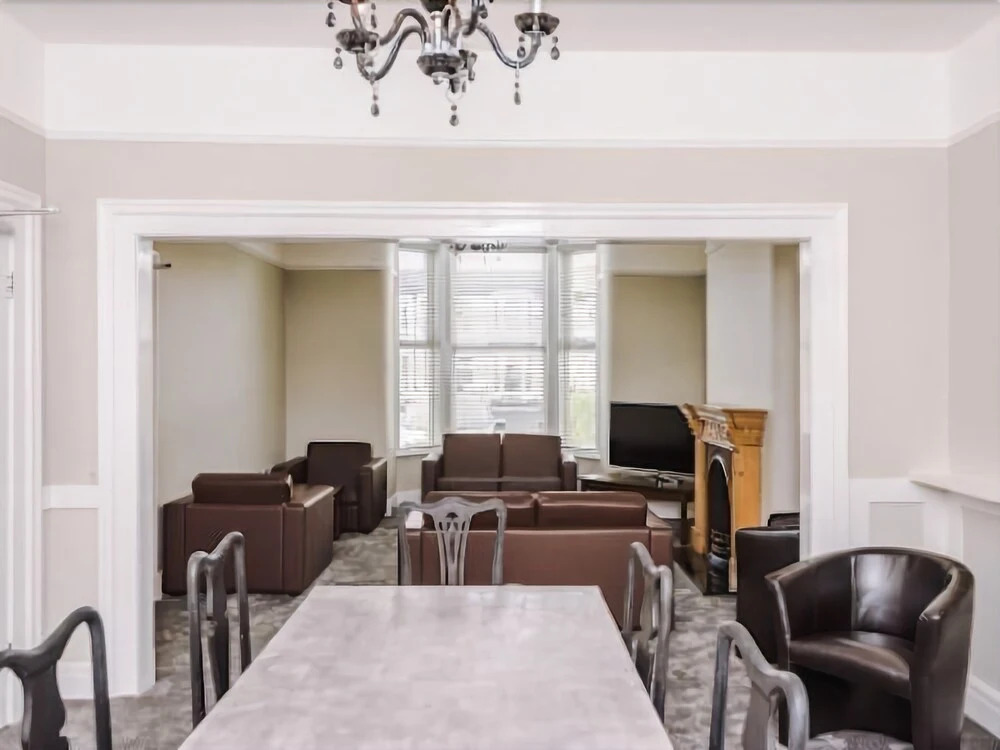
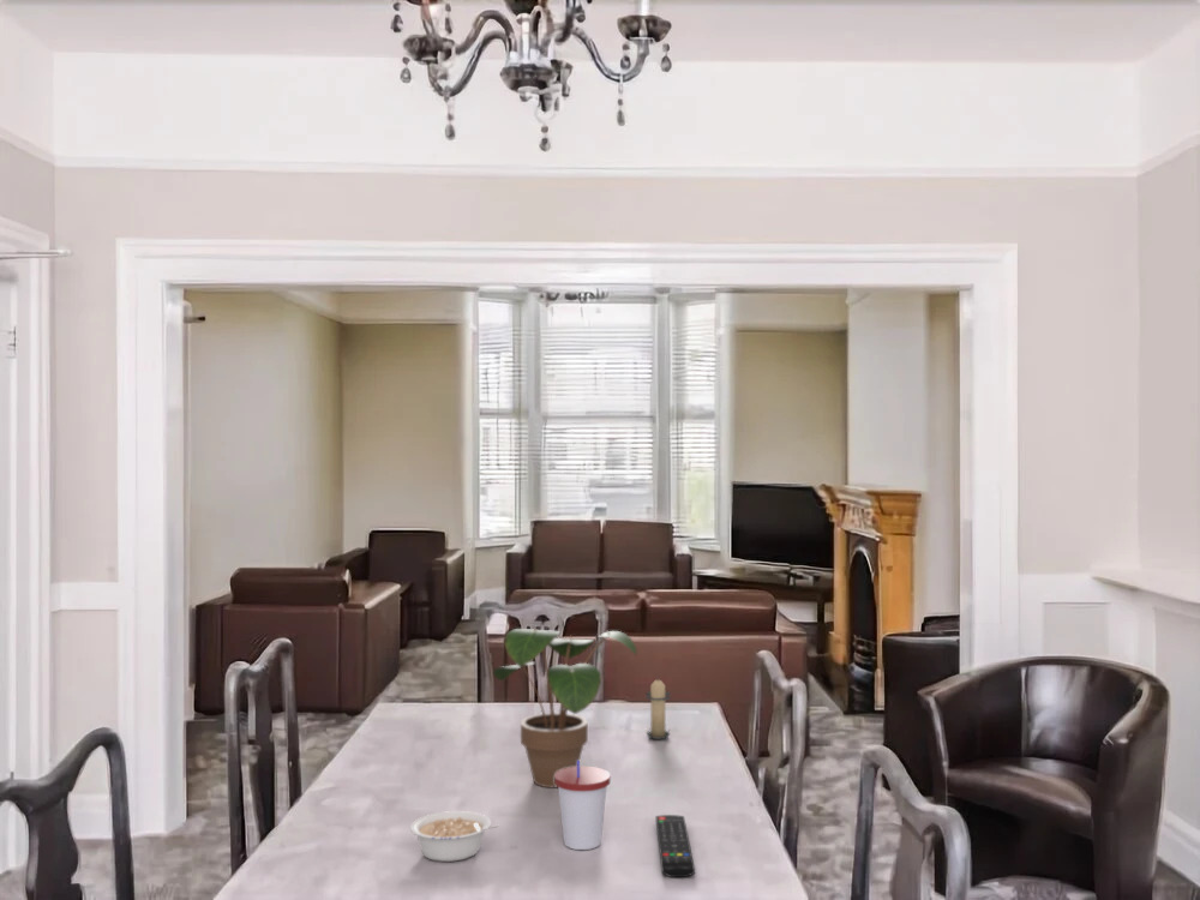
+ candle [644,674,671,740]
+ legume [409,810,500,863]
+ cup [554,760,611,851]
+ potted plant [492,626,637,788]
+ remote control [655,814,696,878]
